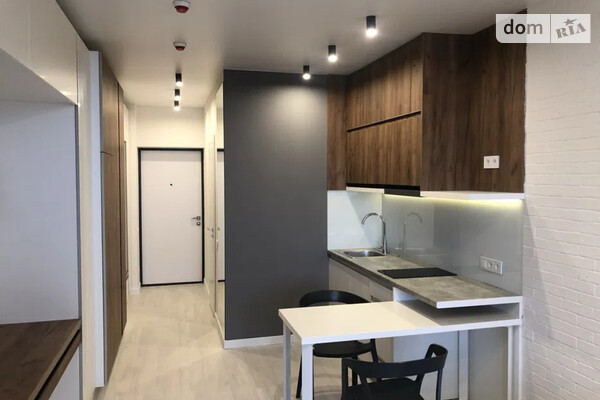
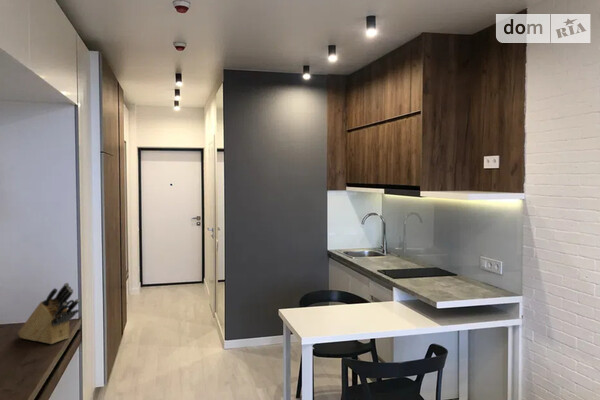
+ knife block [17,282,80,345]
